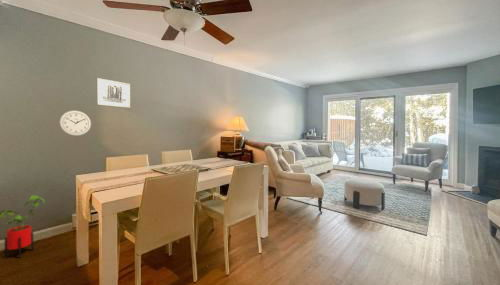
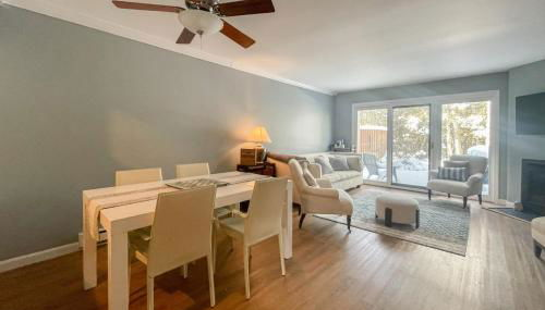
- wall clock [58,110,92,137]
- wall art [96,77,132,109]
- house plant [0,194,46,259]
